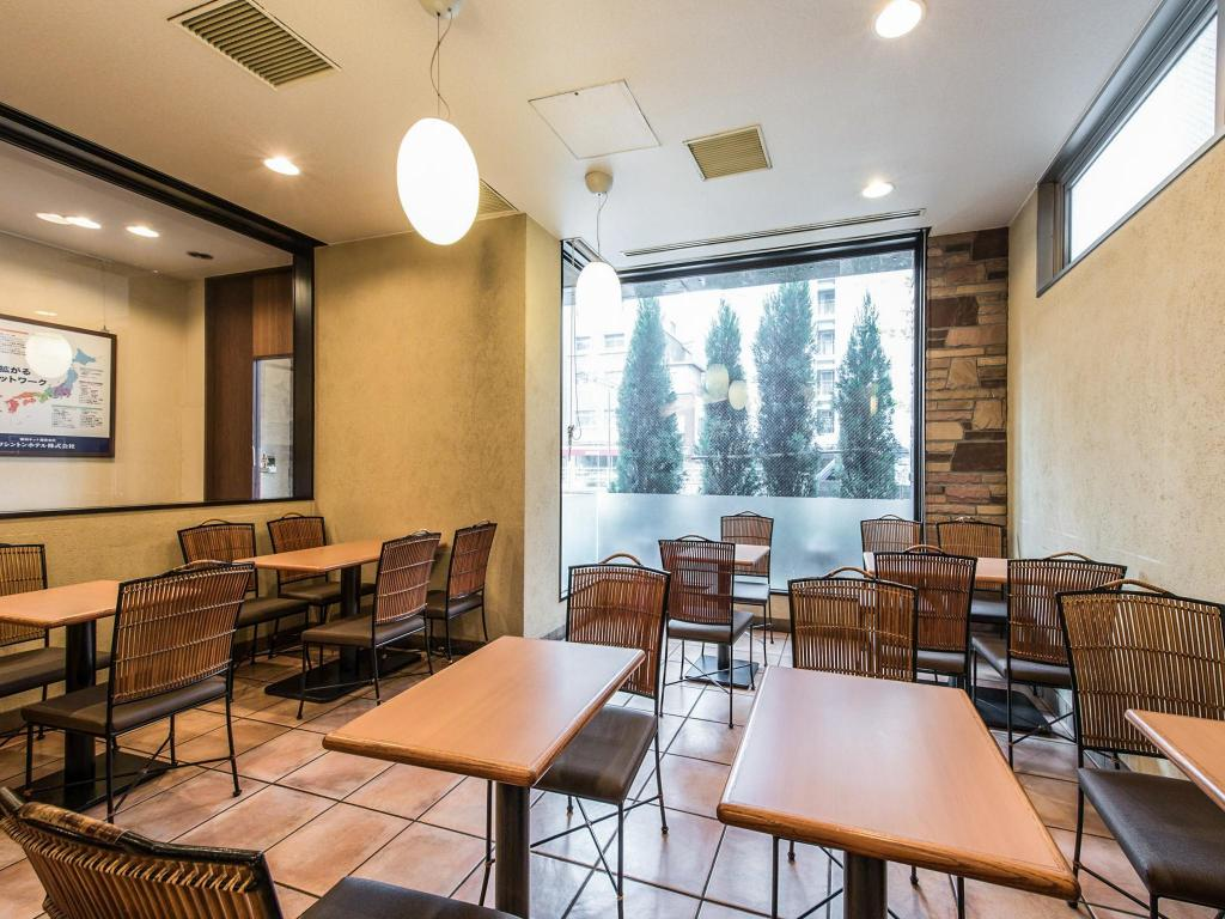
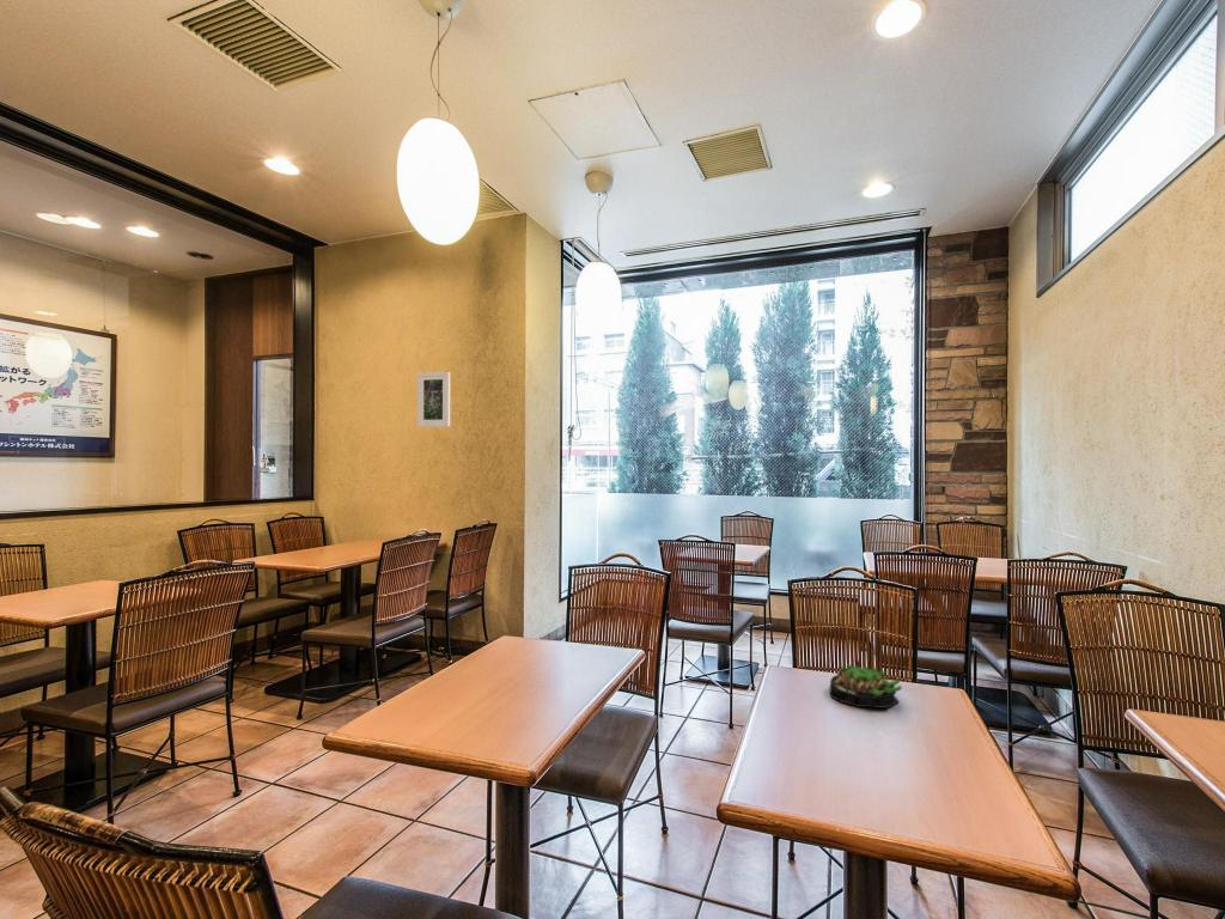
+ succulent plant [828,662,903,710]
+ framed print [416,371,451,428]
